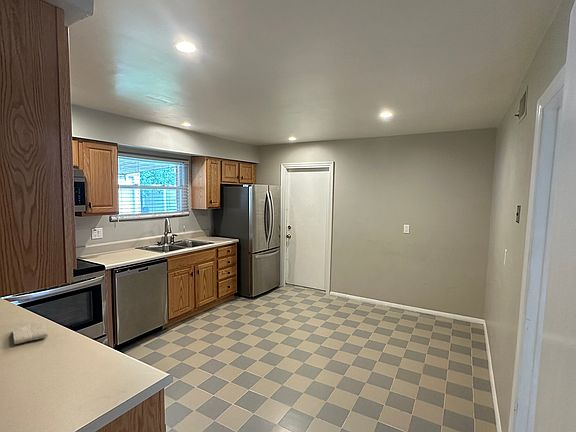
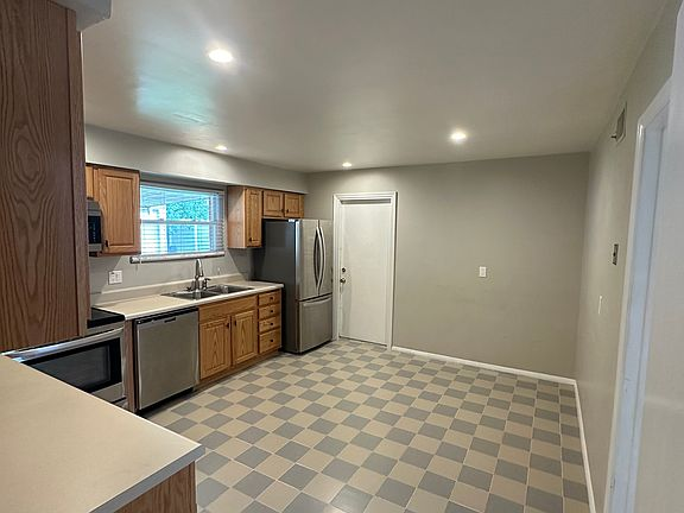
- washcloth [12,320,49,345]
